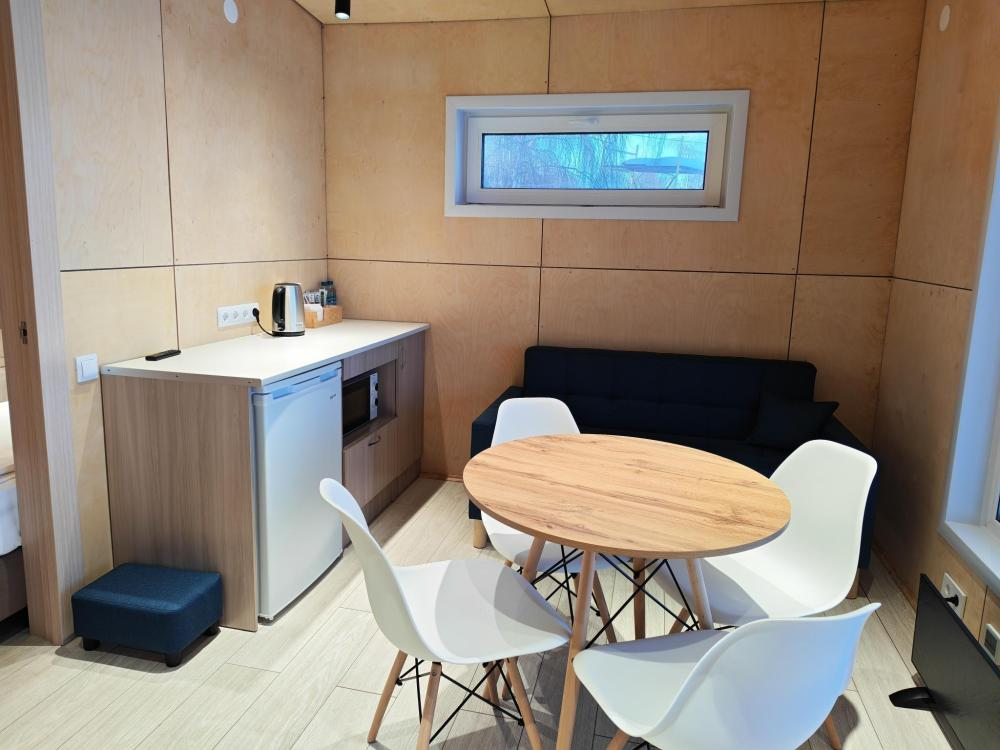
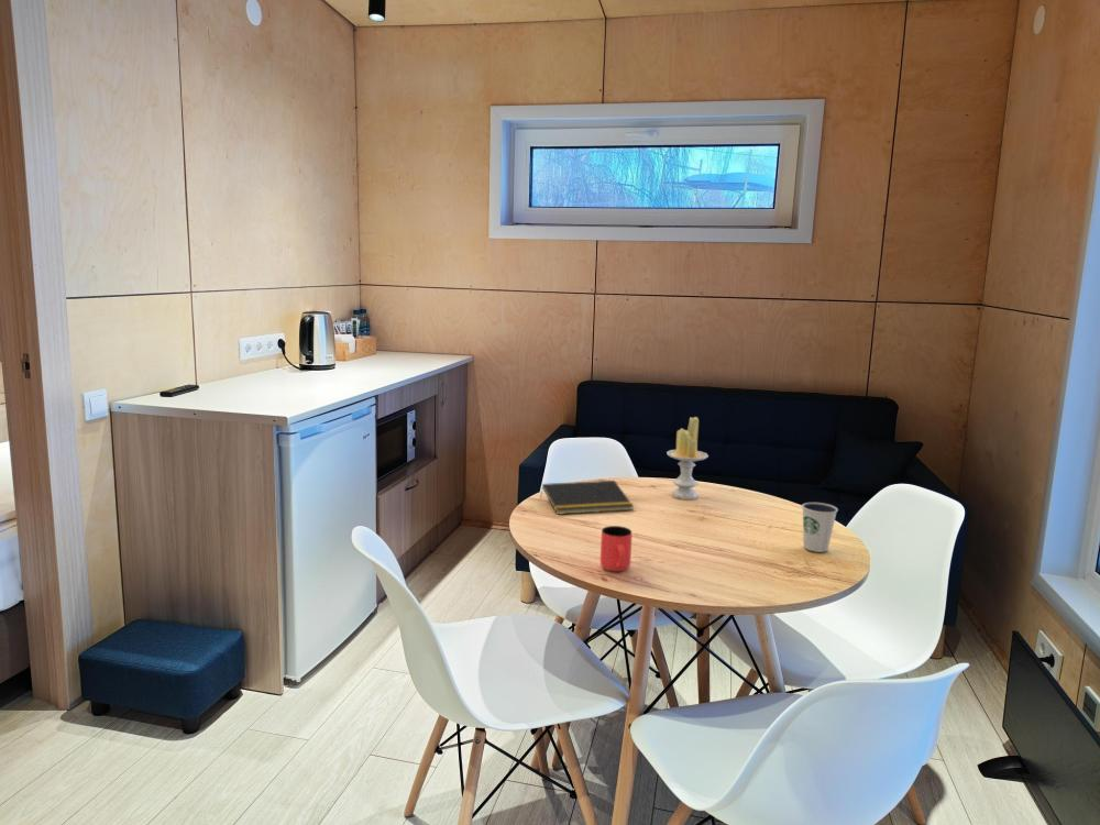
+ candle [666,416,710,501]
+ dixie cup [801,502,839,553]
+ cup [600,525,632,572]
+ notepad [539,480,635,516]
